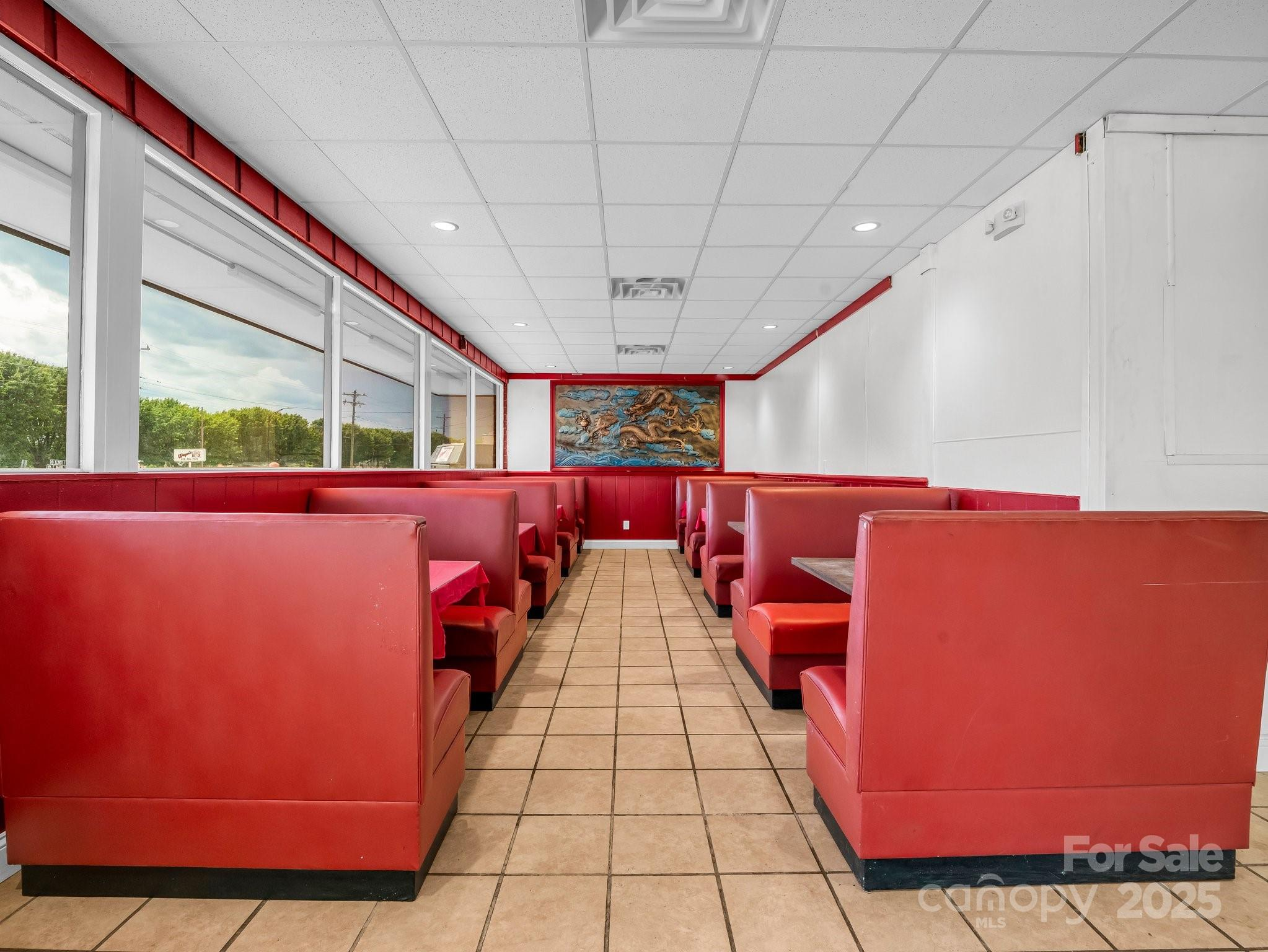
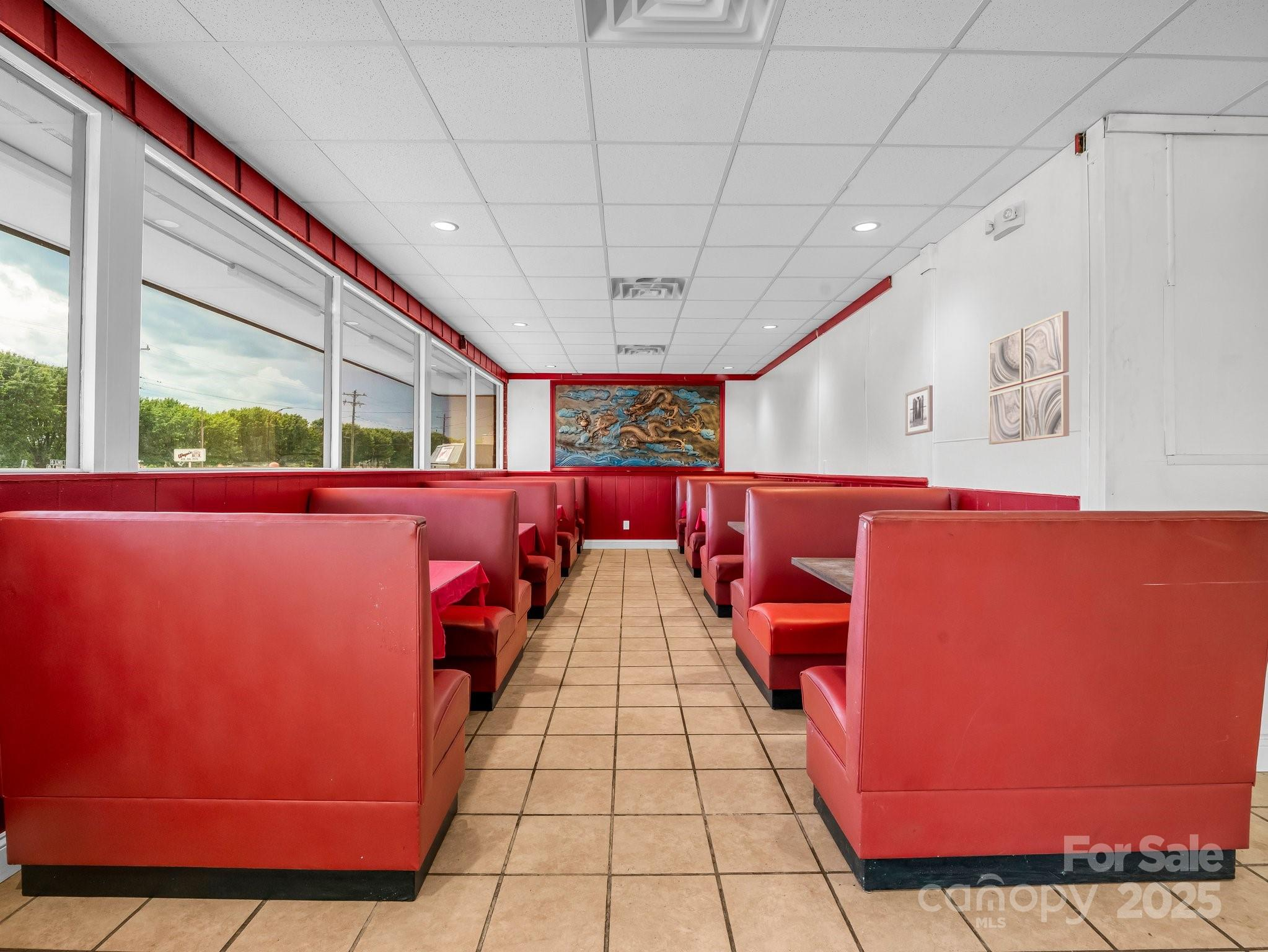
+ wall art [988,311,1070,445]
+ wall art [905,385,933,436]
